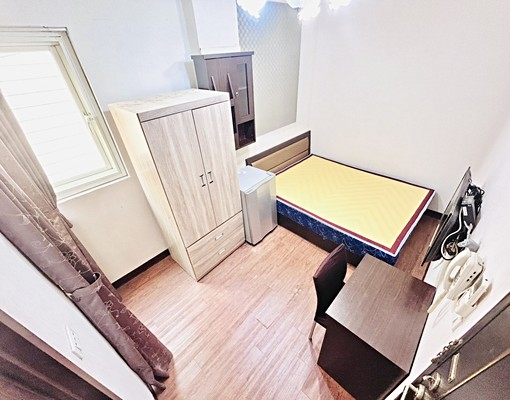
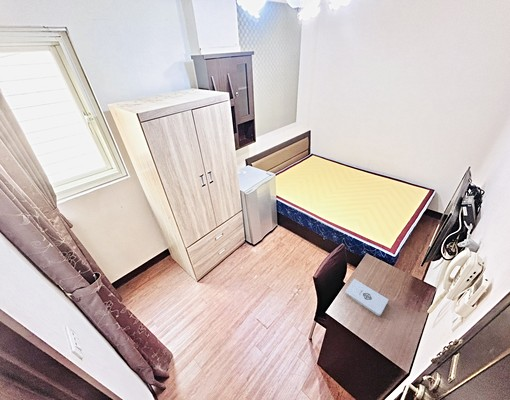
+ notepad [345,278,390,317]
